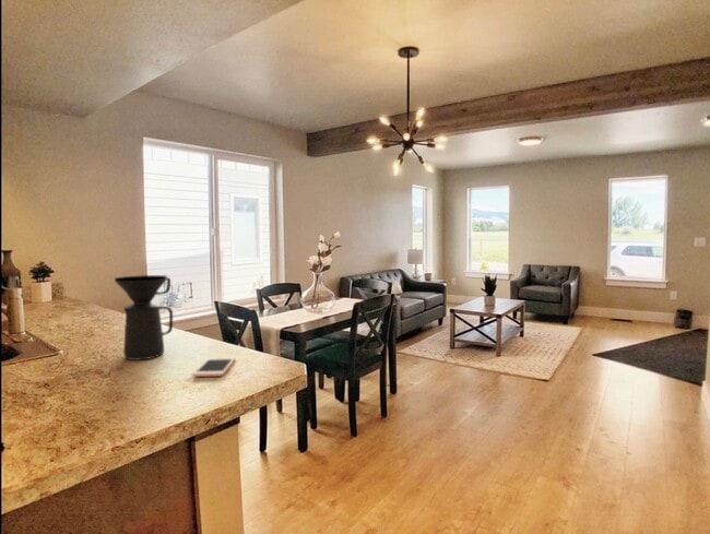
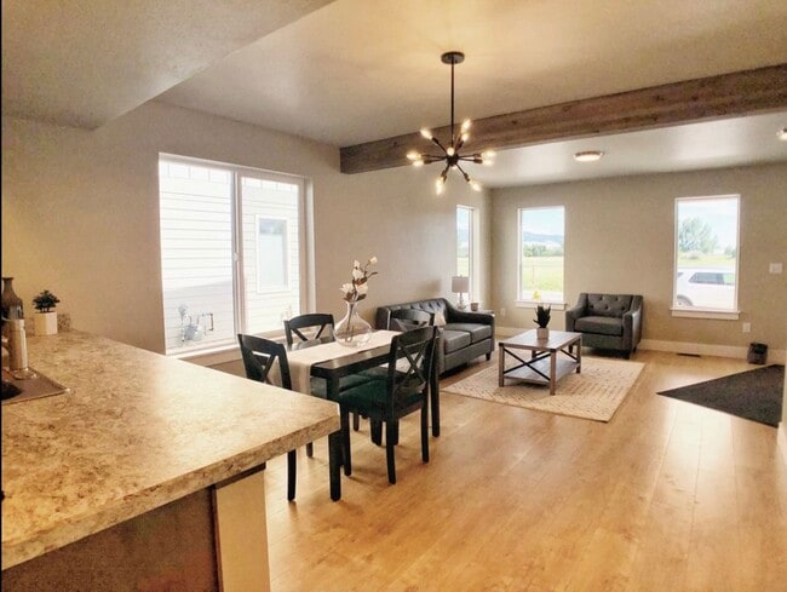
- cell phone [192,356,237,378]
- coffee maker [114,274,174,361]
